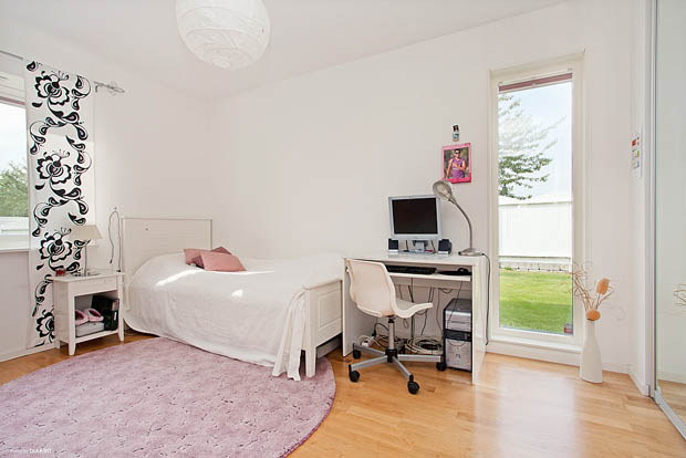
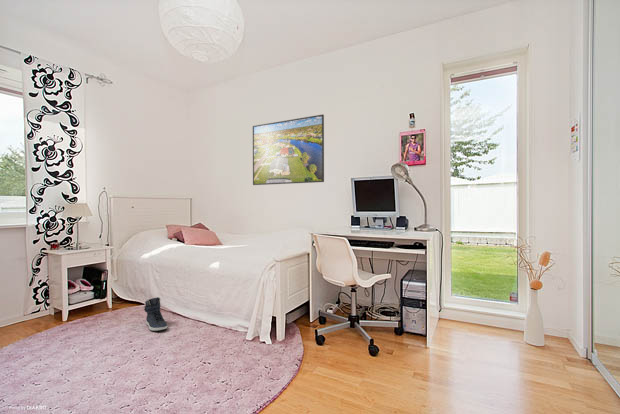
+ sneaker [143,296,168,332]
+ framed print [252,113,325,186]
